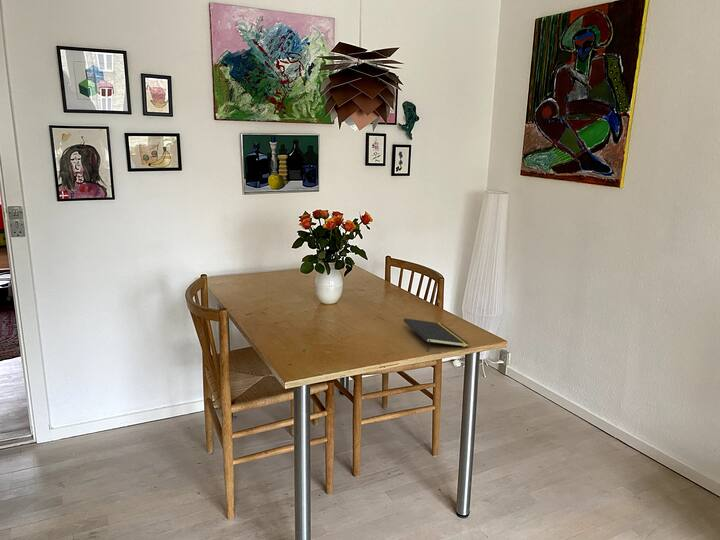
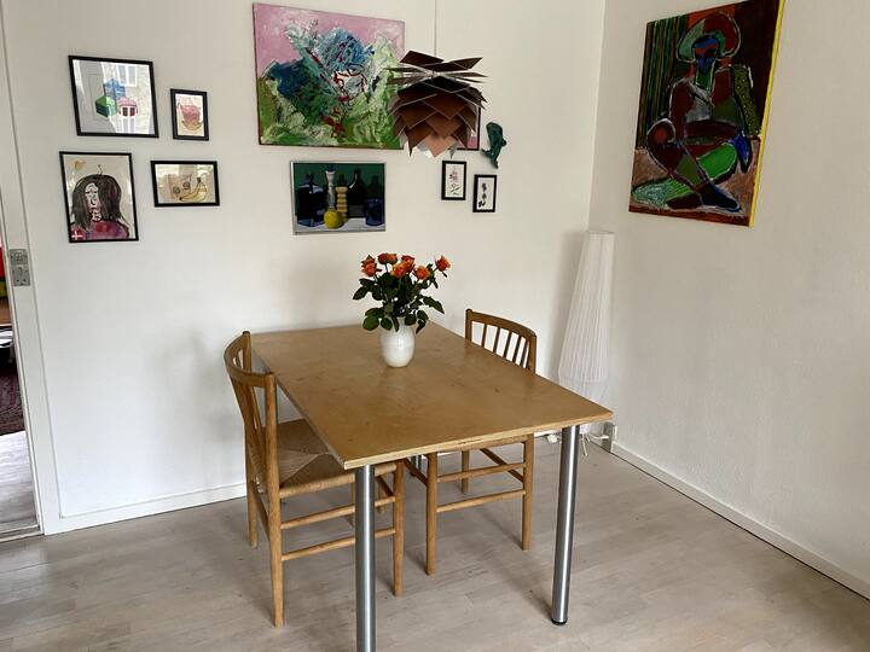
- notepad [403,318,470,352]
